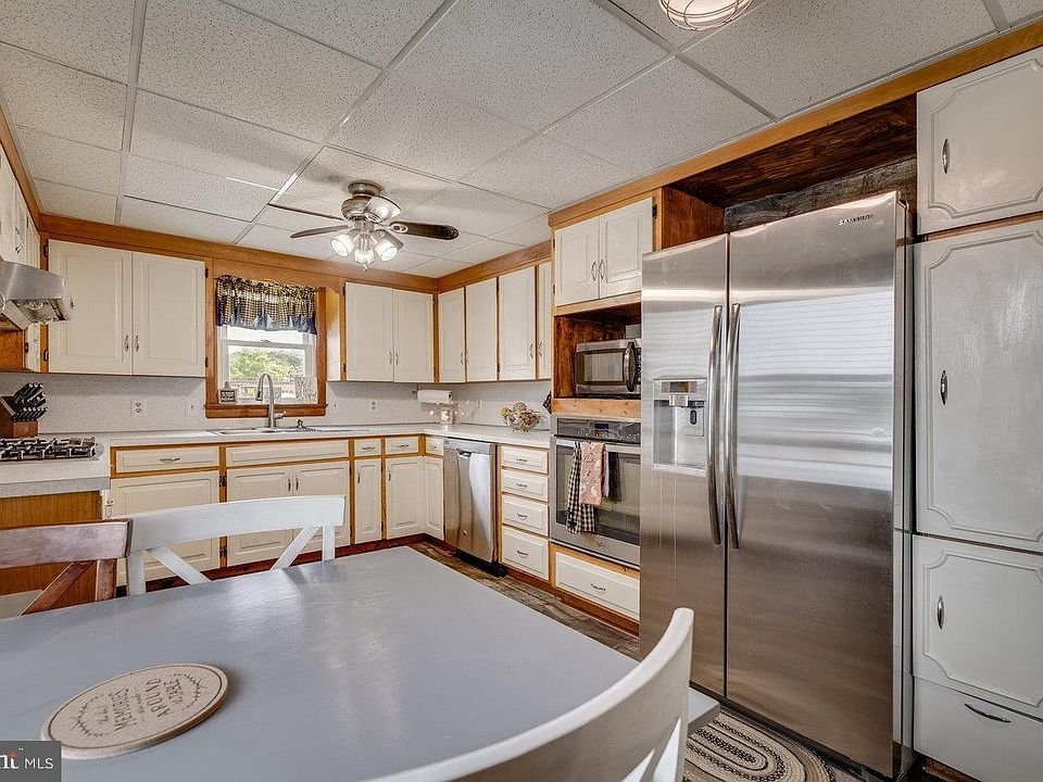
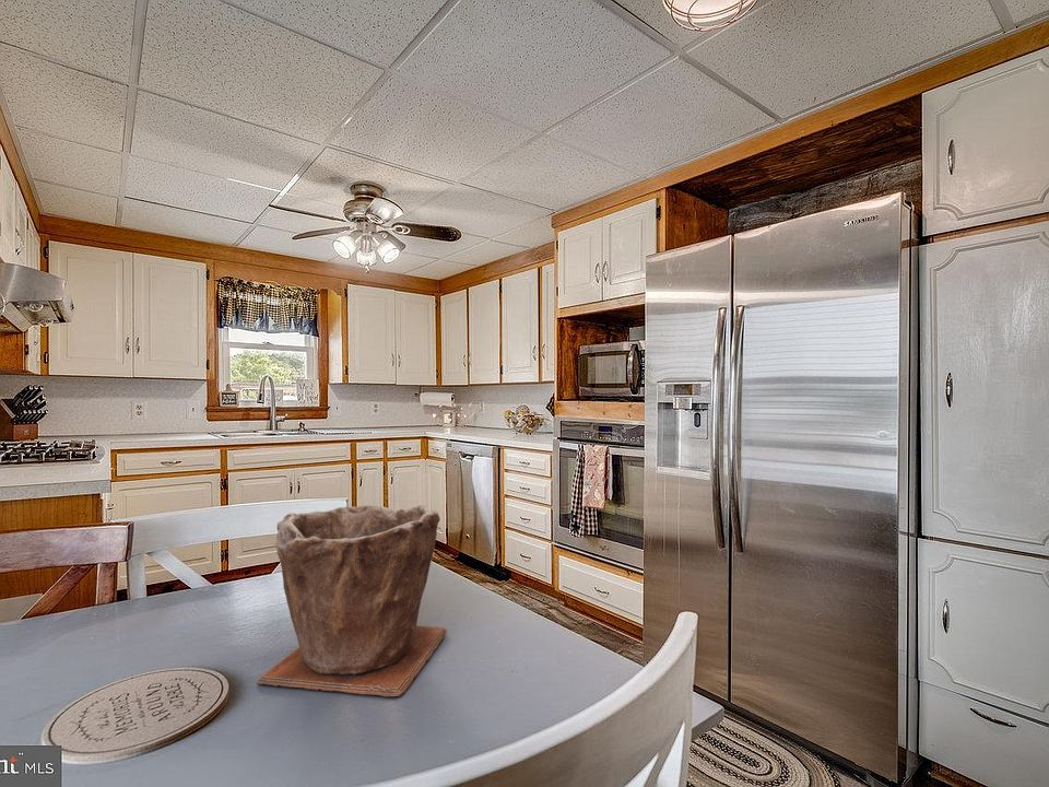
+ plant pot [257,504,448,697]
